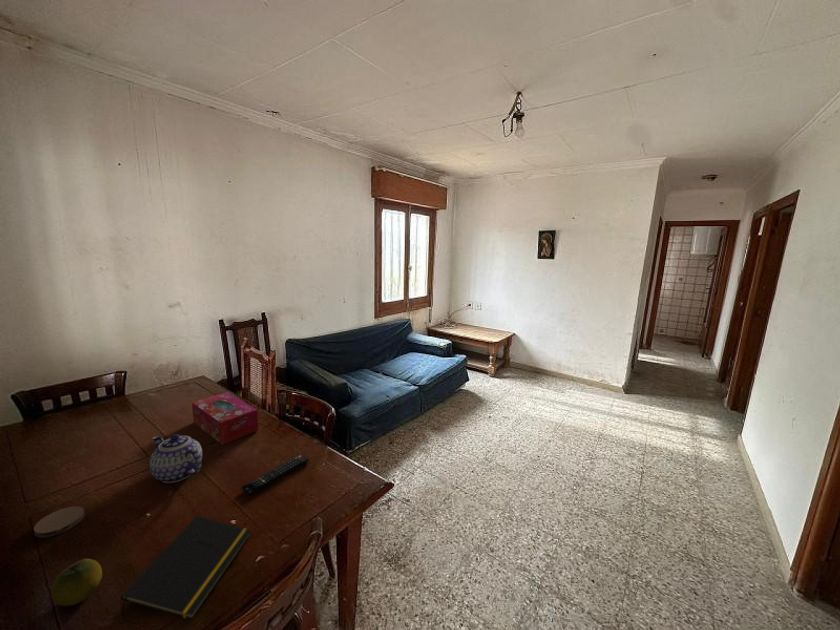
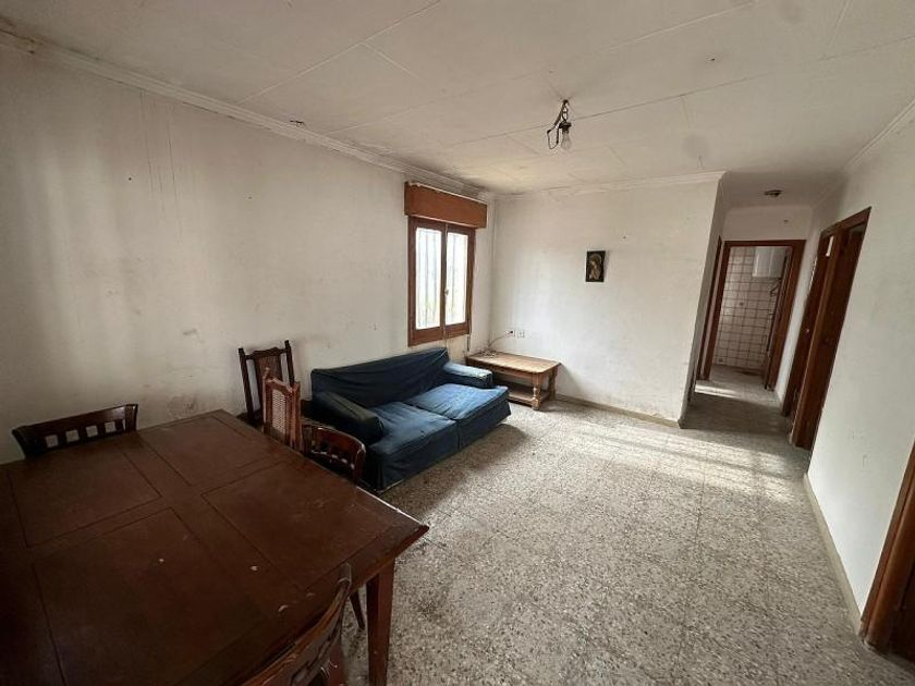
- tissue box [191,391,259,446]
- coaster [33,505,85,538]
- remote control [241,453,310,496]
- fruit [50,558,103,607]
- notepad [120,515,252,621]
- teapot [149,433,203,484]
